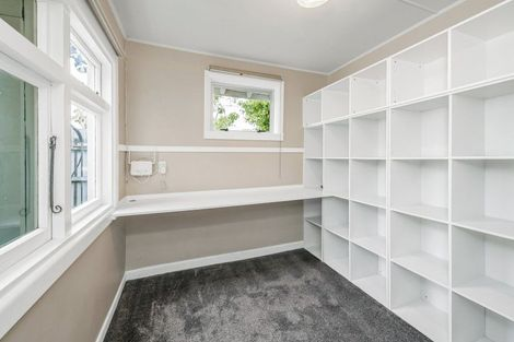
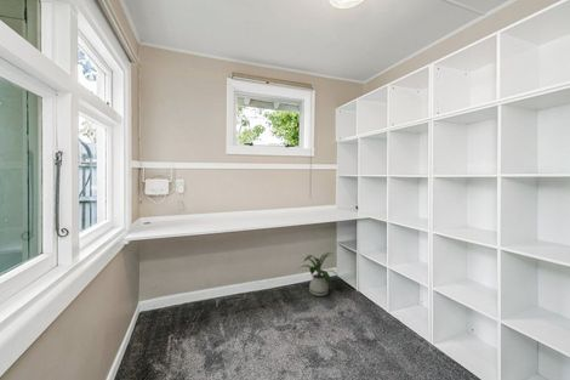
+ house plant [296,251,341,297]
